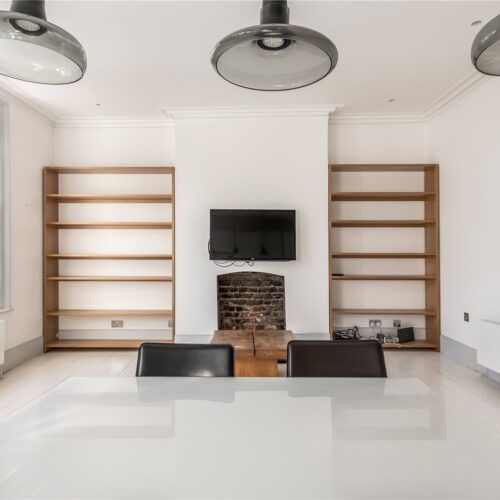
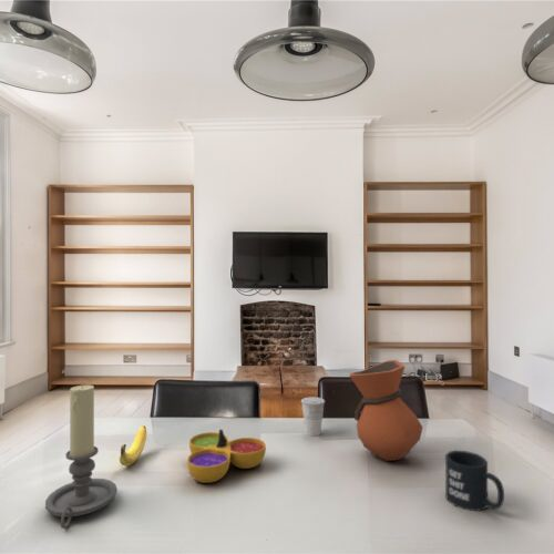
+ vase [348,359,423,462]
+ cup [300,396,326,438]
+ banana [119,424,147,466]
+ candle holder [44,383,119,530]
+ mug [444,450,505,512]
+ decorative bowl [186,428,267,484]
